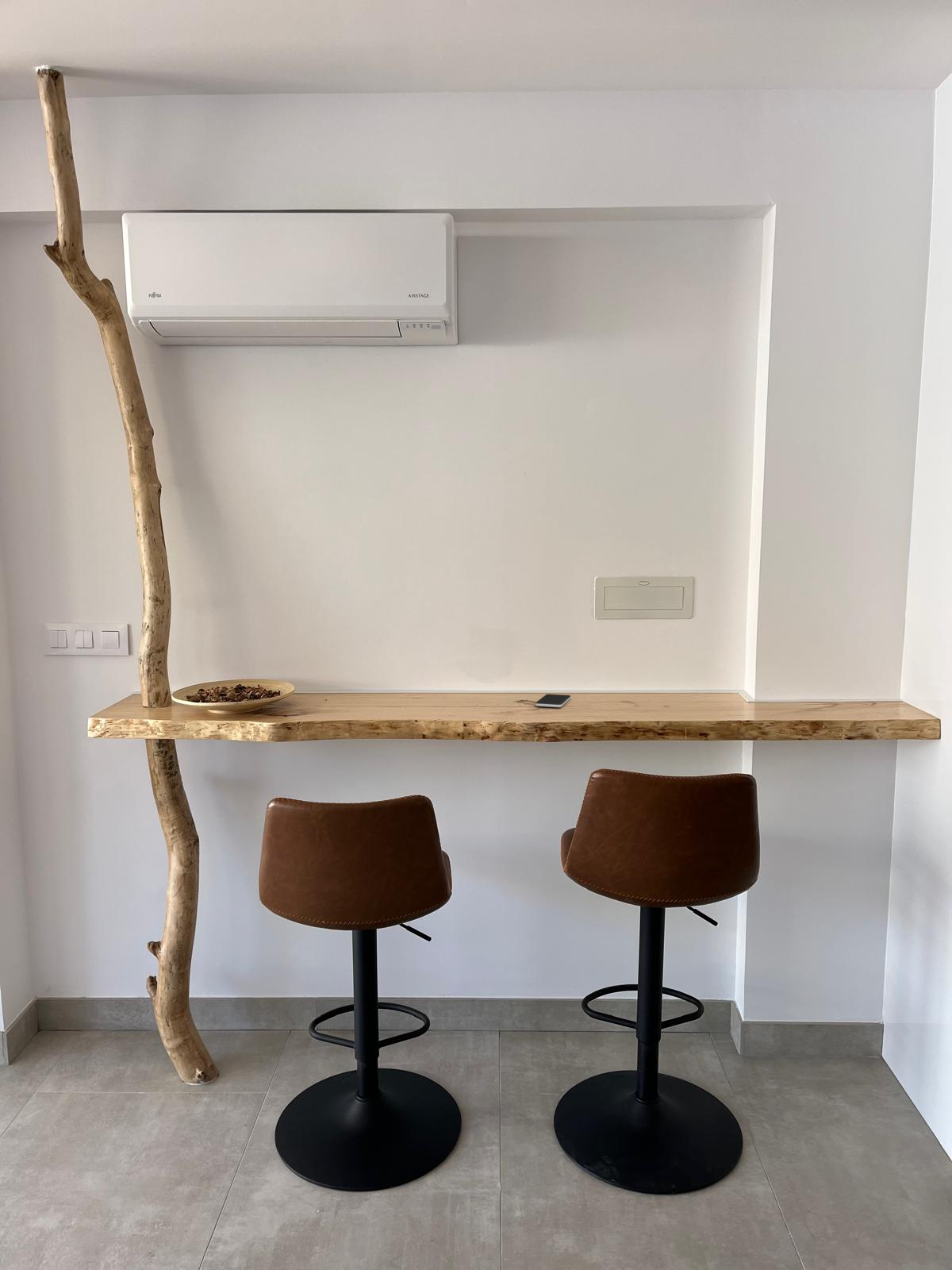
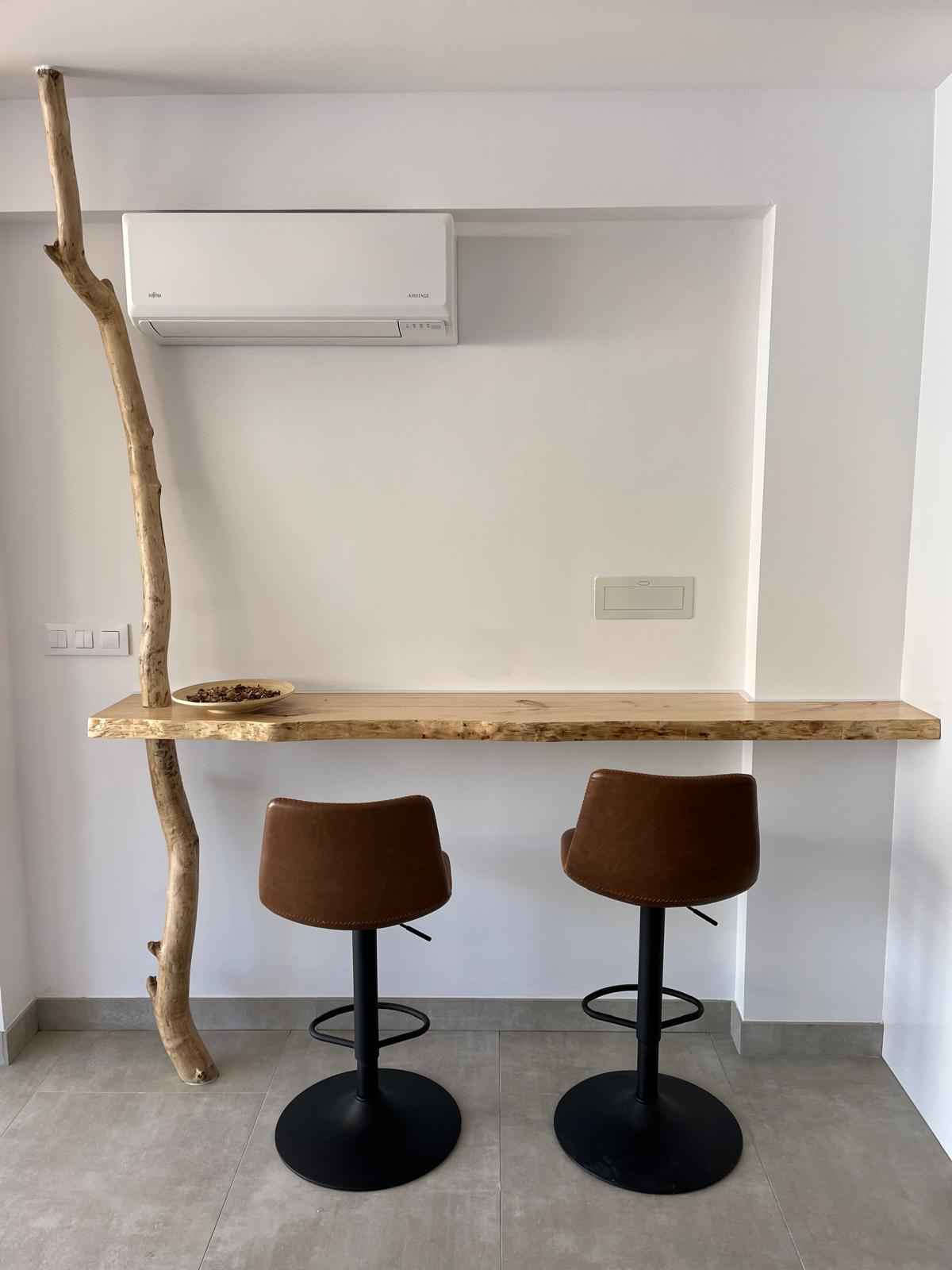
- smartphone [535,693,572,708]
